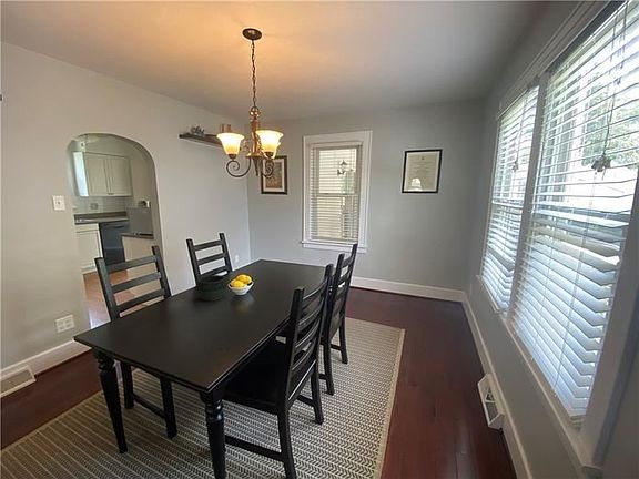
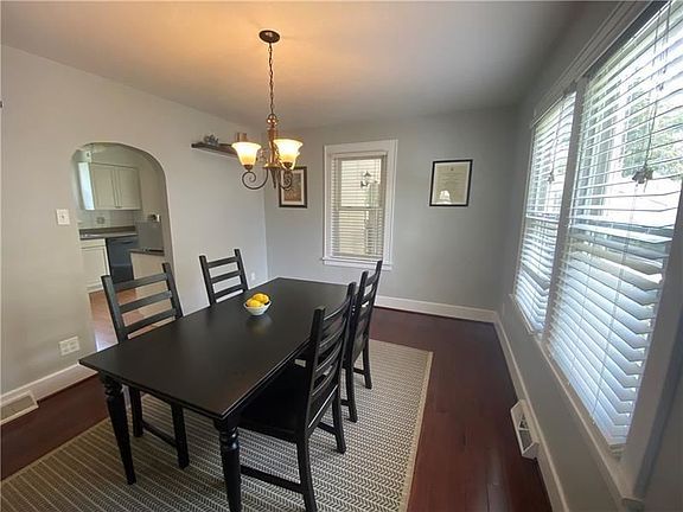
- bowl [194,274,229,302]
